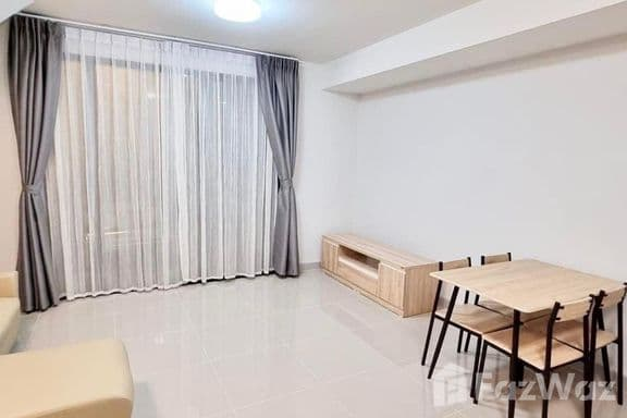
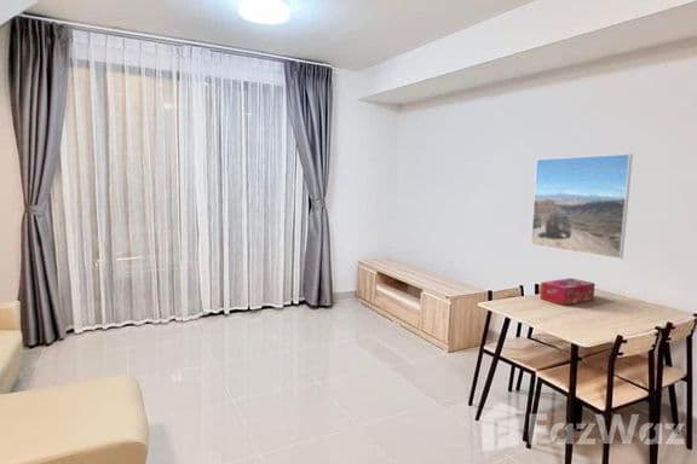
+ tissue box [540,277,597,306]
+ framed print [530,152,634,260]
